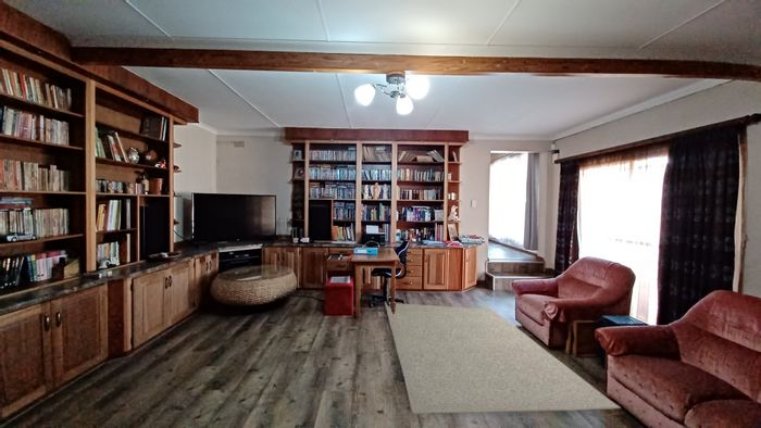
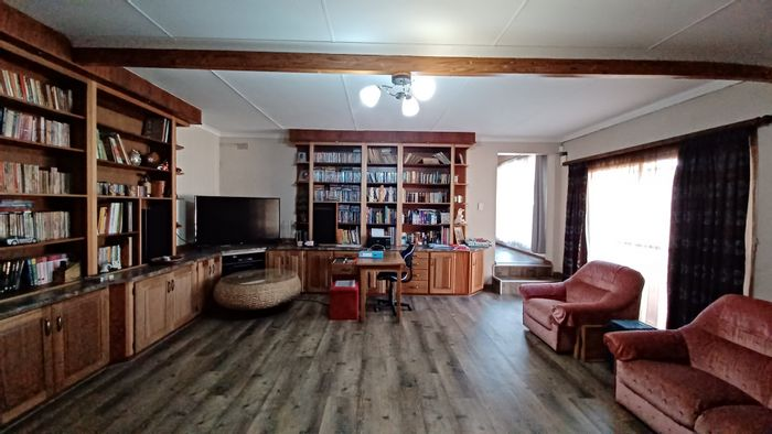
- rug [384,301,622,415]
